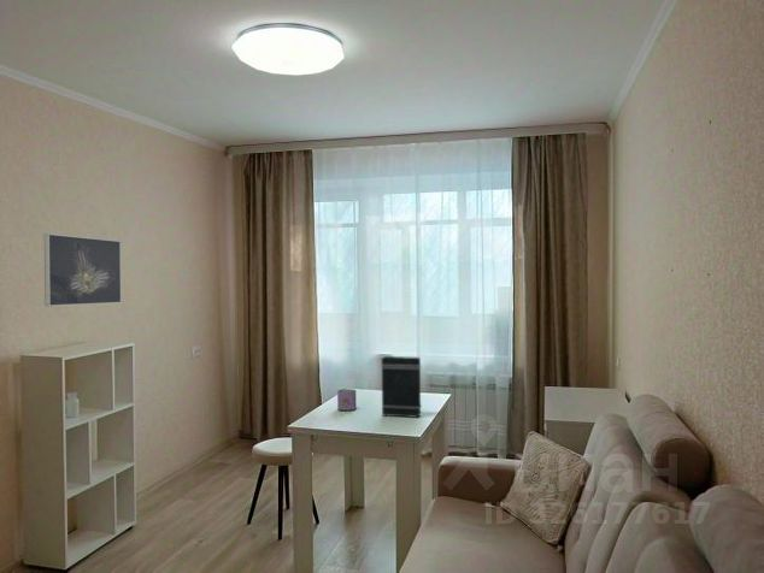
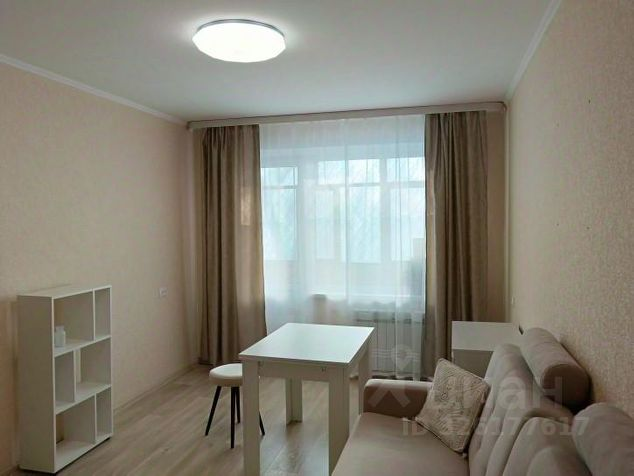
- mug [336,388,358,412]
- book [381,355,423,419]
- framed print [43,232,122,307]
